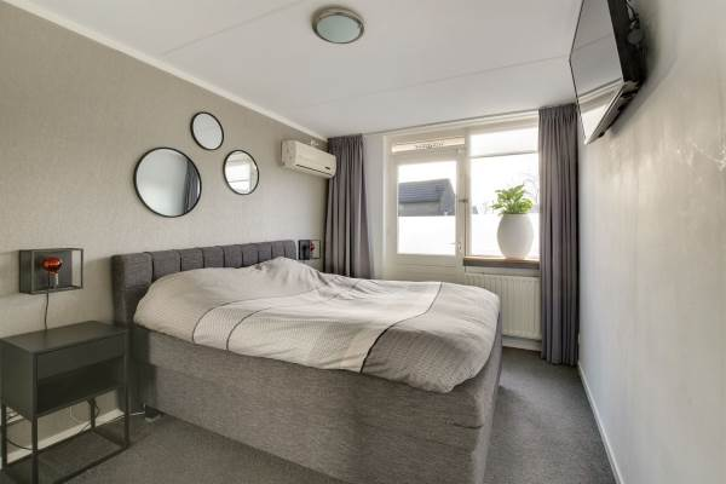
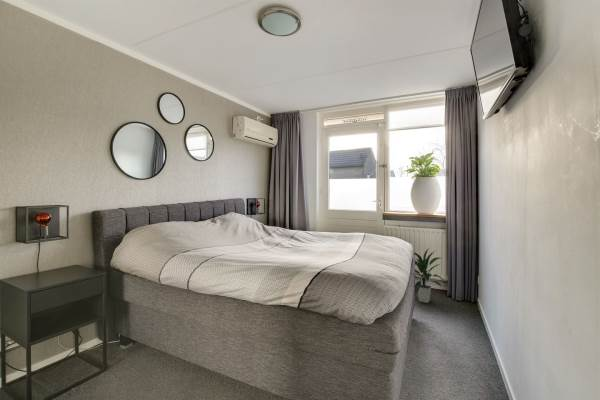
+ indoor plant [413,247,445,304]
